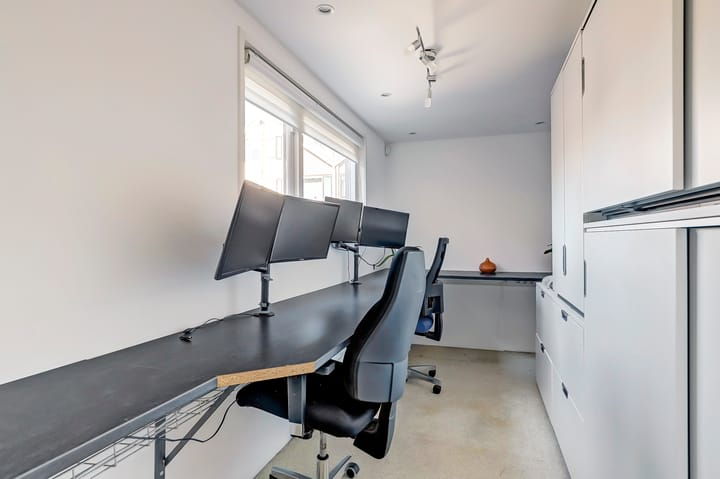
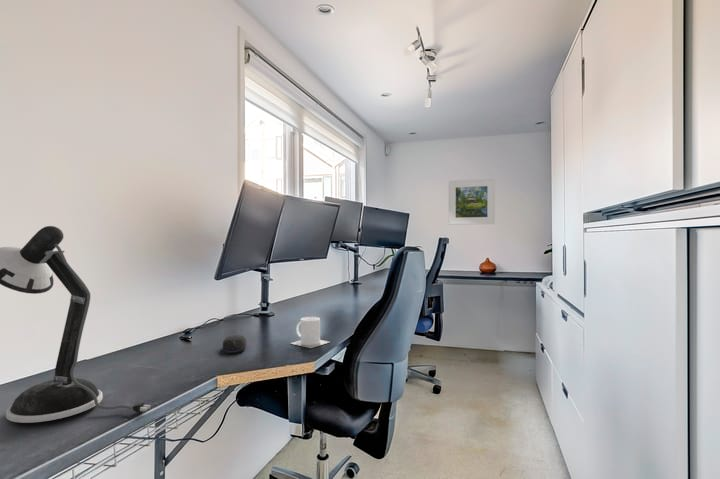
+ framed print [448,178,496,226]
+ mug [289,316,330,349]
+ computer mouse [222,334,247,354]
+ desk lamp [0,225,151,424]
